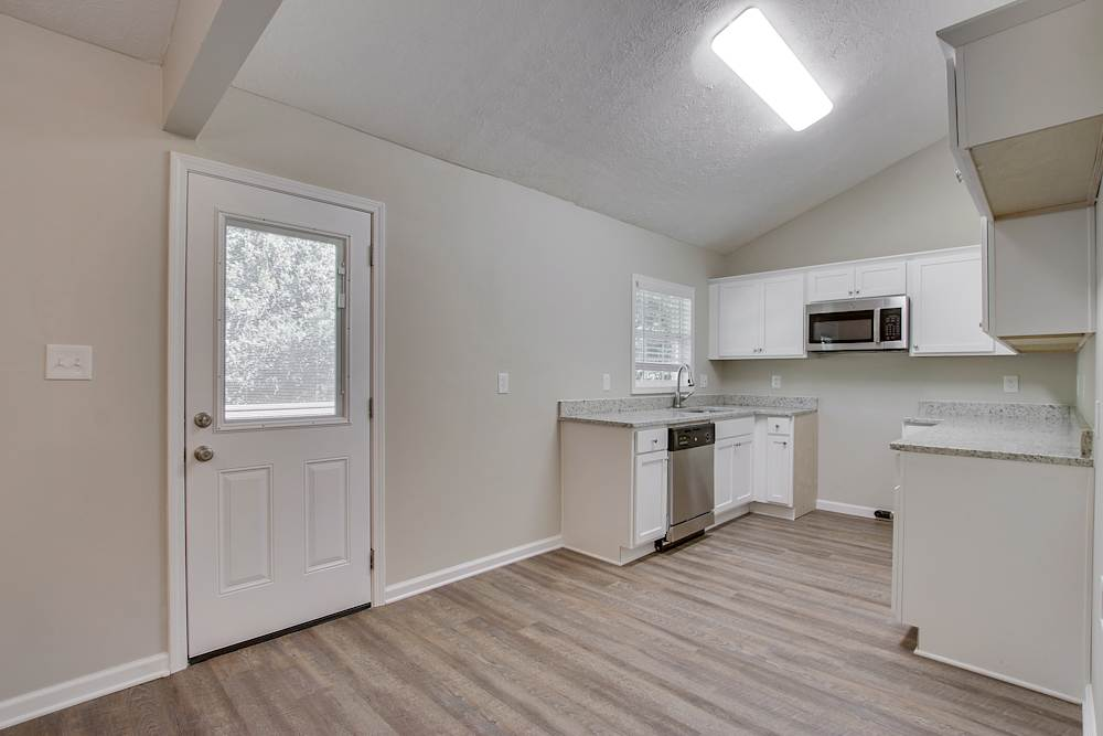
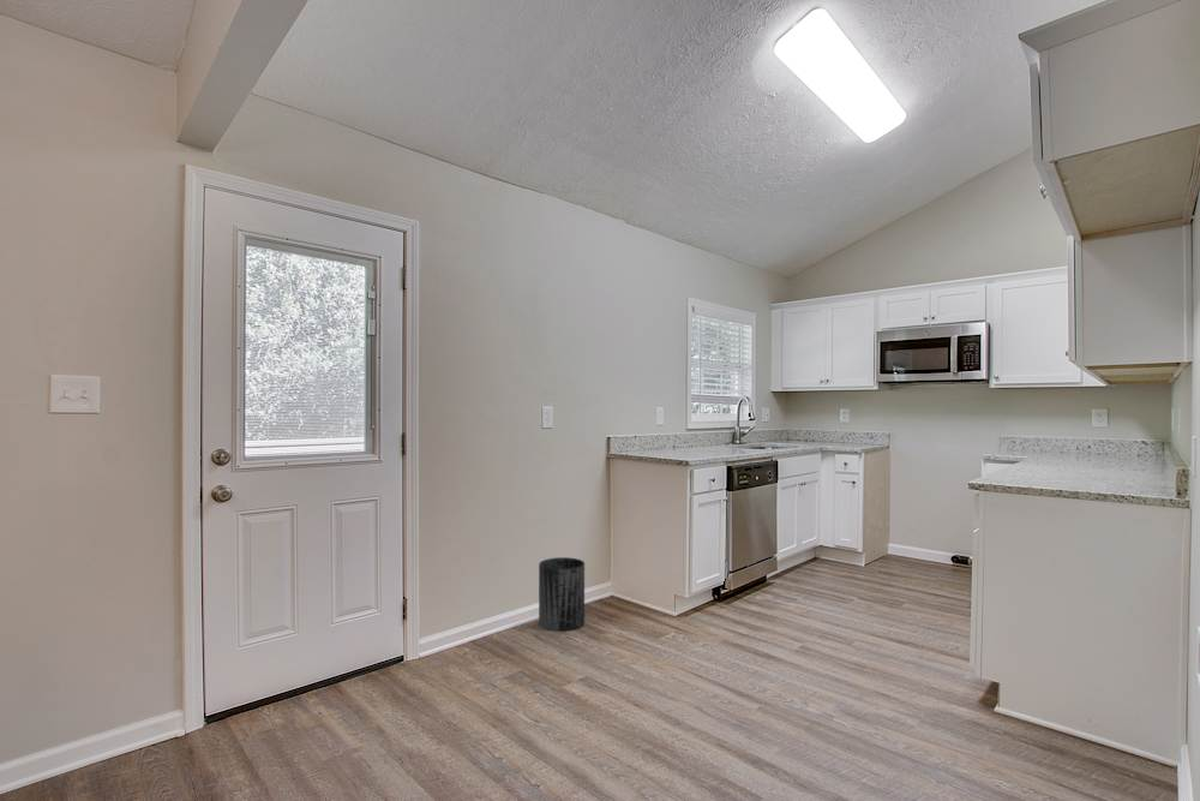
+ trash can [538,556,586,632]
